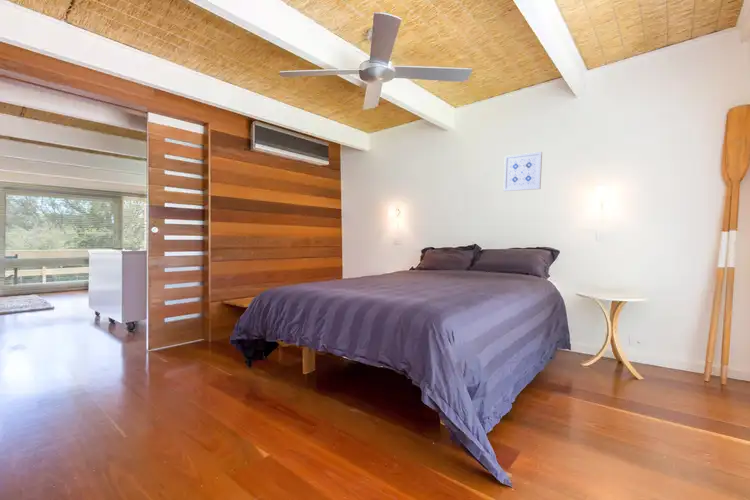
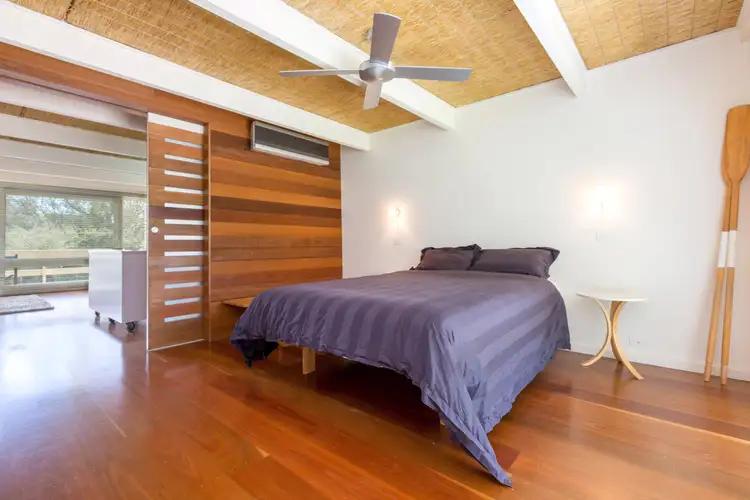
- wall art [502,151,543,192]
